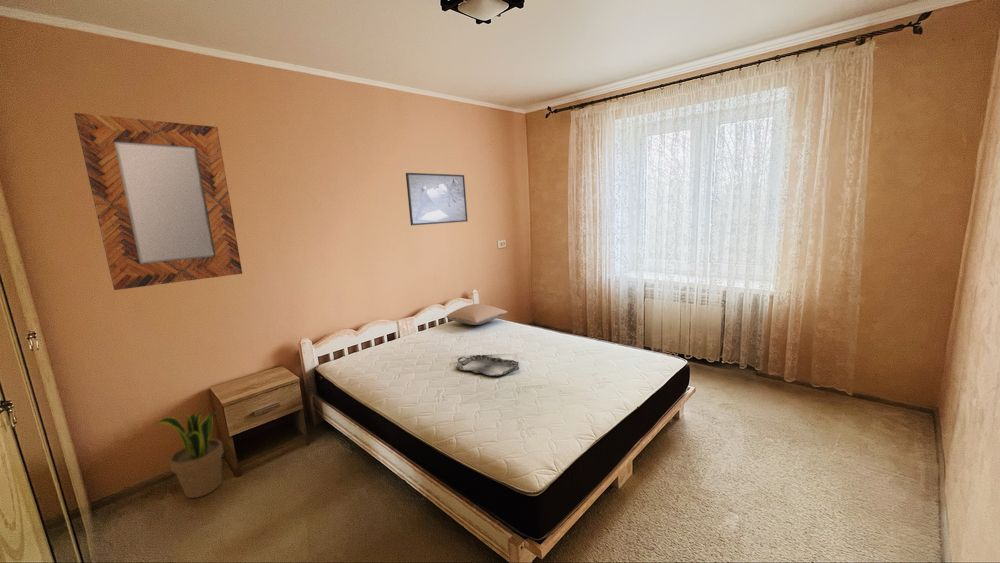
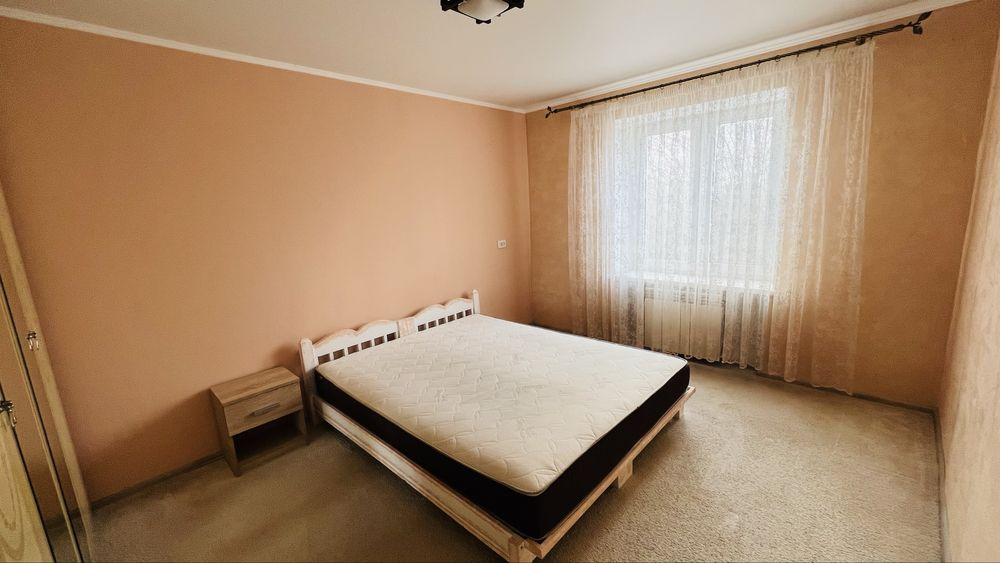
- pillow [445,303,508,326]
- potted plant [152,408,225,499]
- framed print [405,172,469,226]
- serving tray [455,354,520,377]
- home mirror [73,112,243,291]
